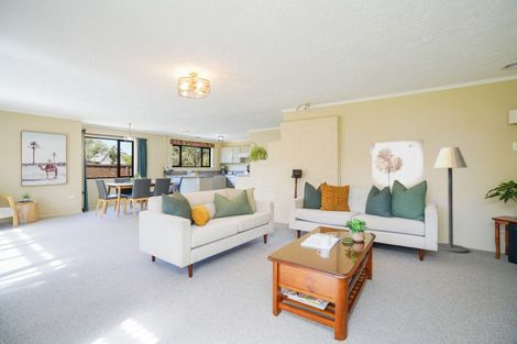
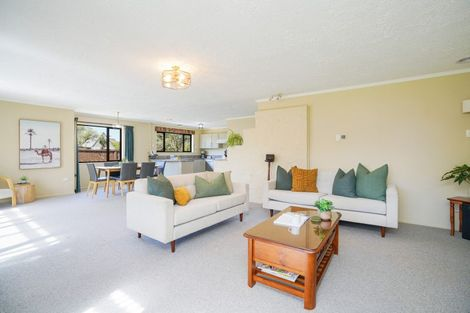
- wall art [371,138,425,188]
- floor lamp [432,146,469,254]
